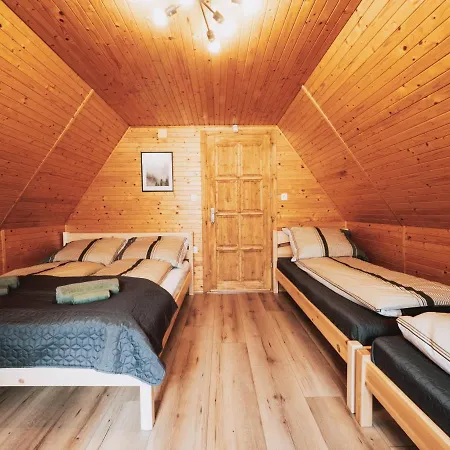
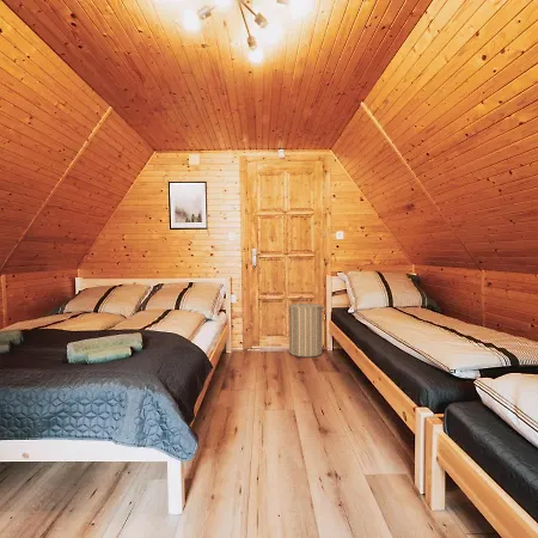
+ laundry hamper [285,296,326,359]
